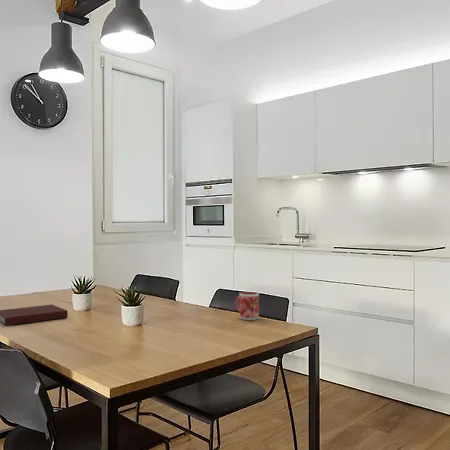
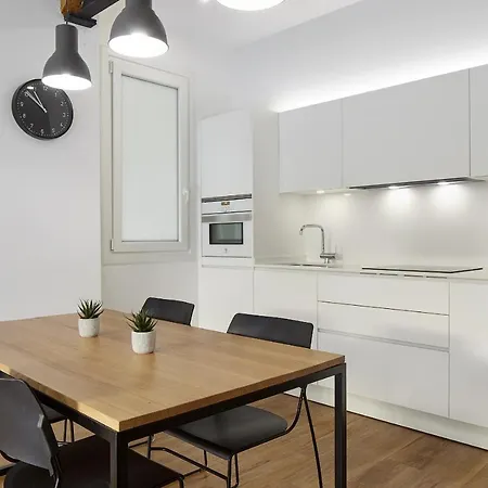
- mug [234,291,260,321]
- notebook [0,304,69,327]
